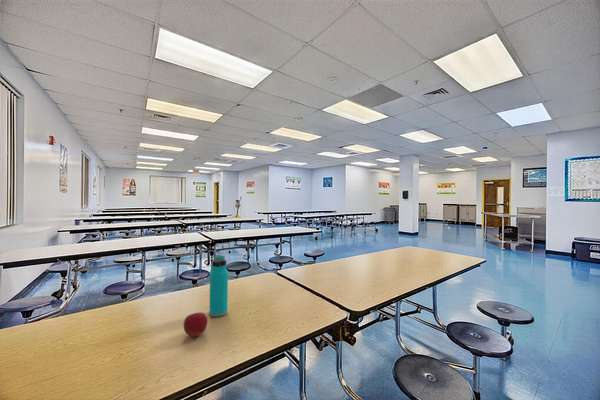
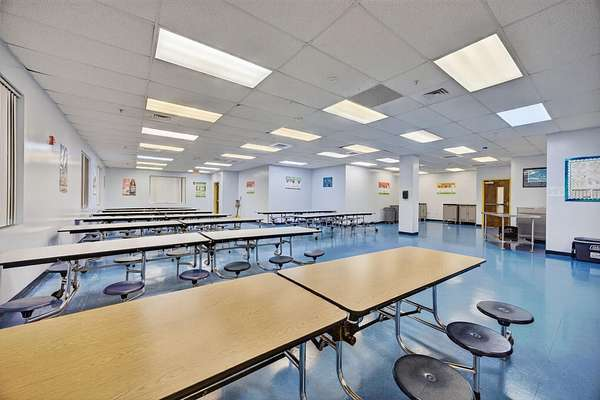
- water bottle [208,254,229,318]
- apple [183,311,208,338]
